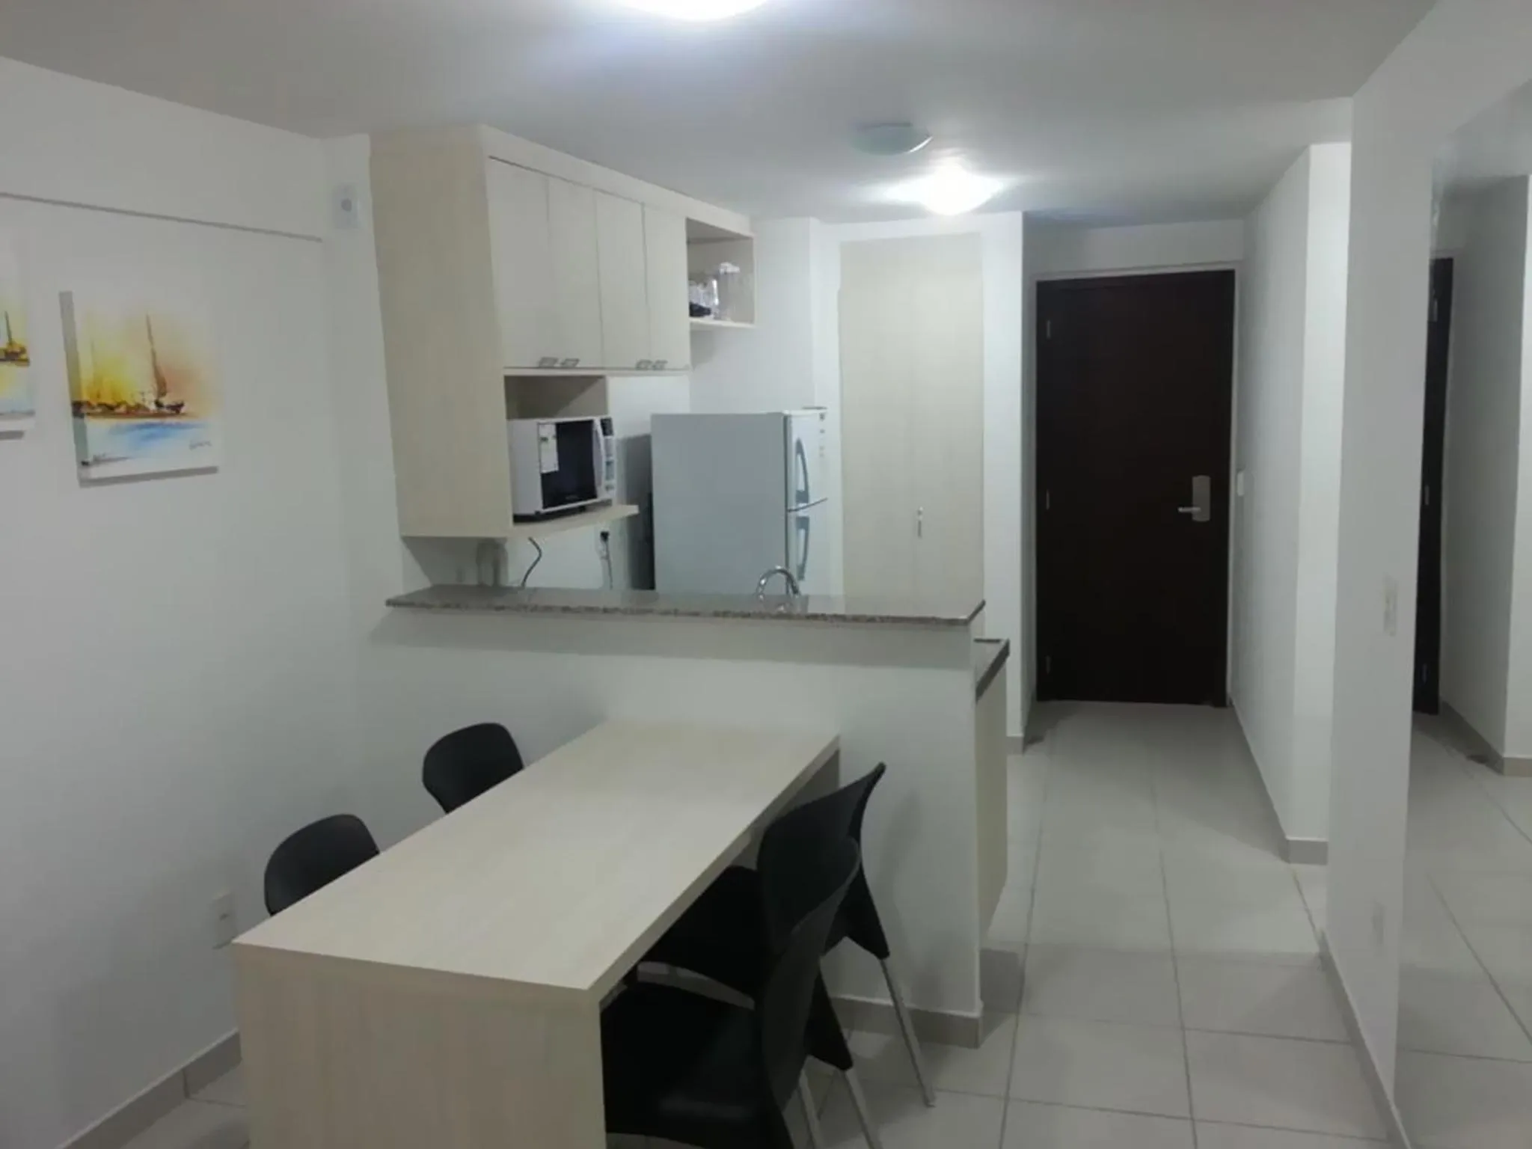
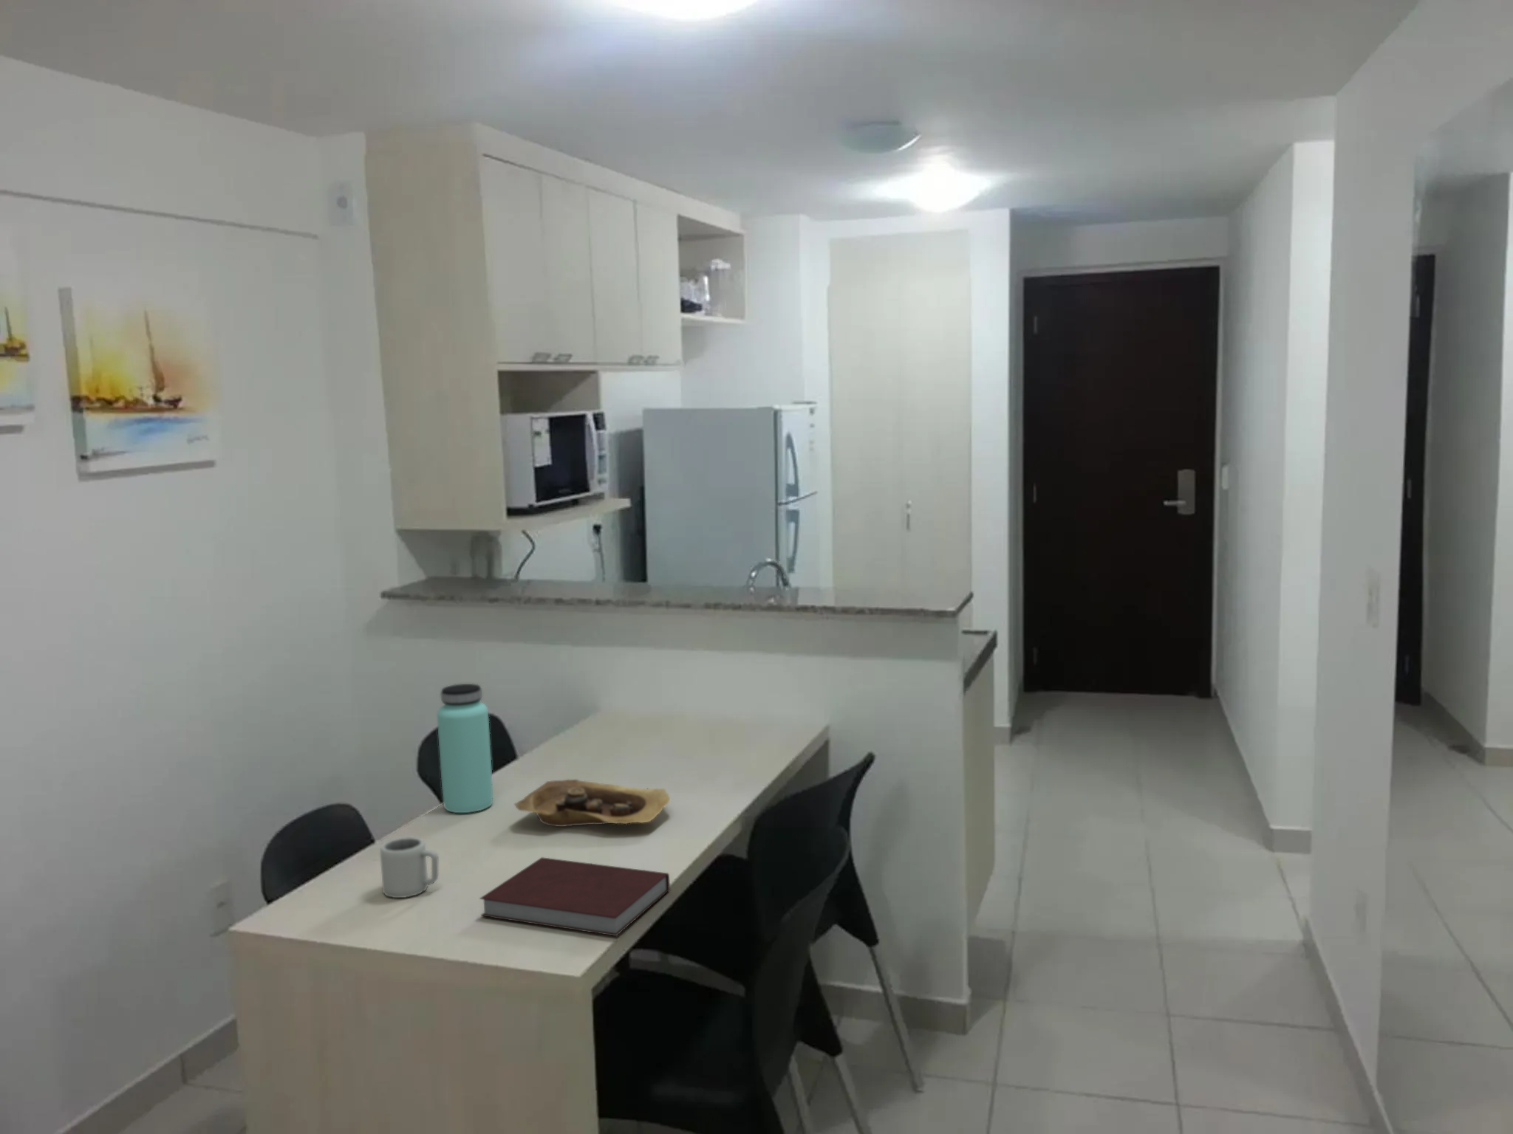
+ notebook [479,856,671,937]
+ cup [379,836,438,898]
+ bottle [436,683,493,814]
+ bowl [513,779,671,828]
